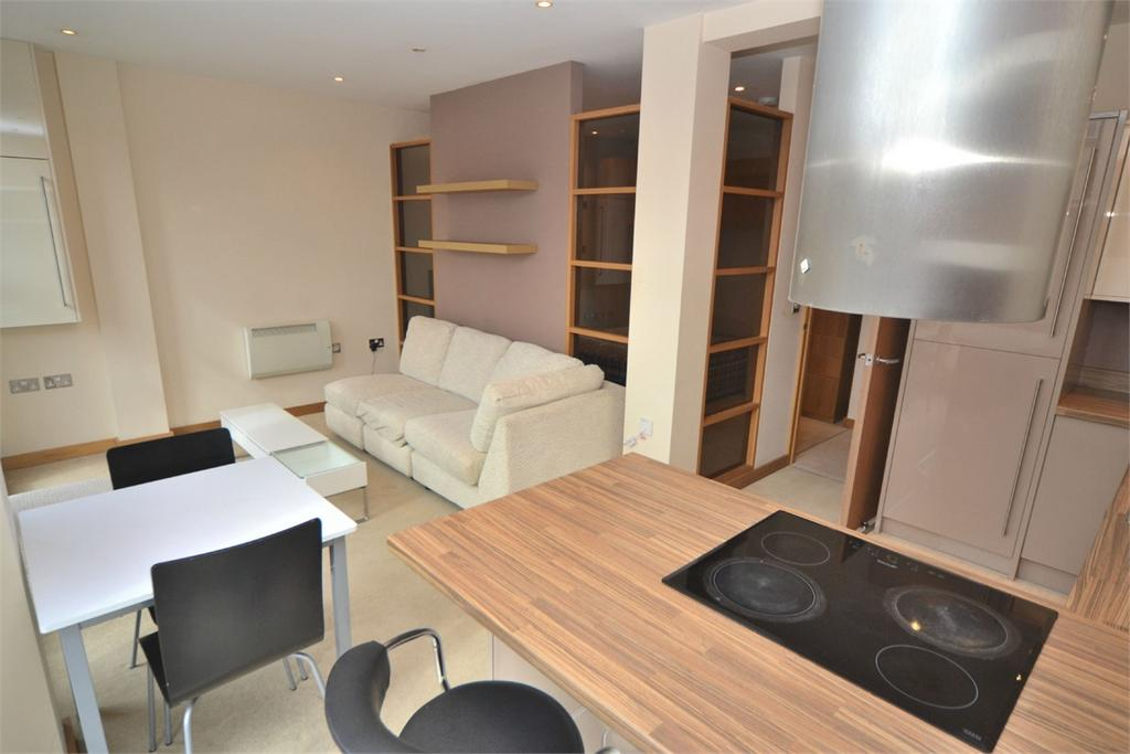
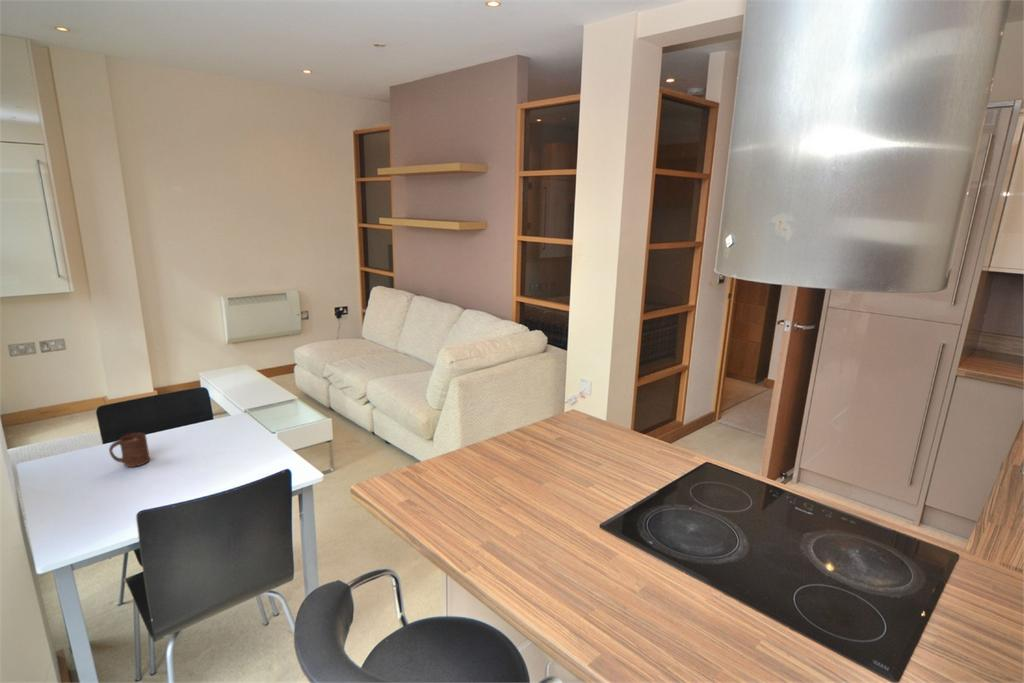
+ cup [108,432,151,468]
